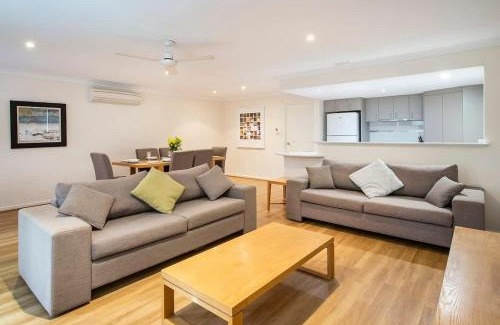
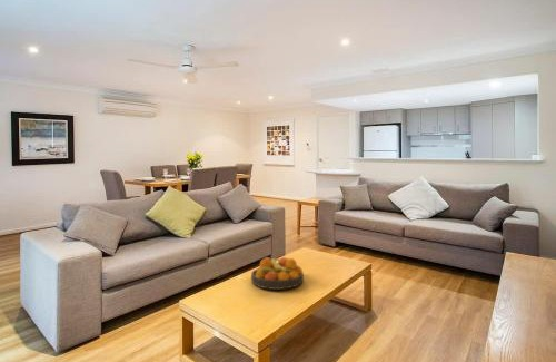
+ fruit bowl [250,256,305,291]
